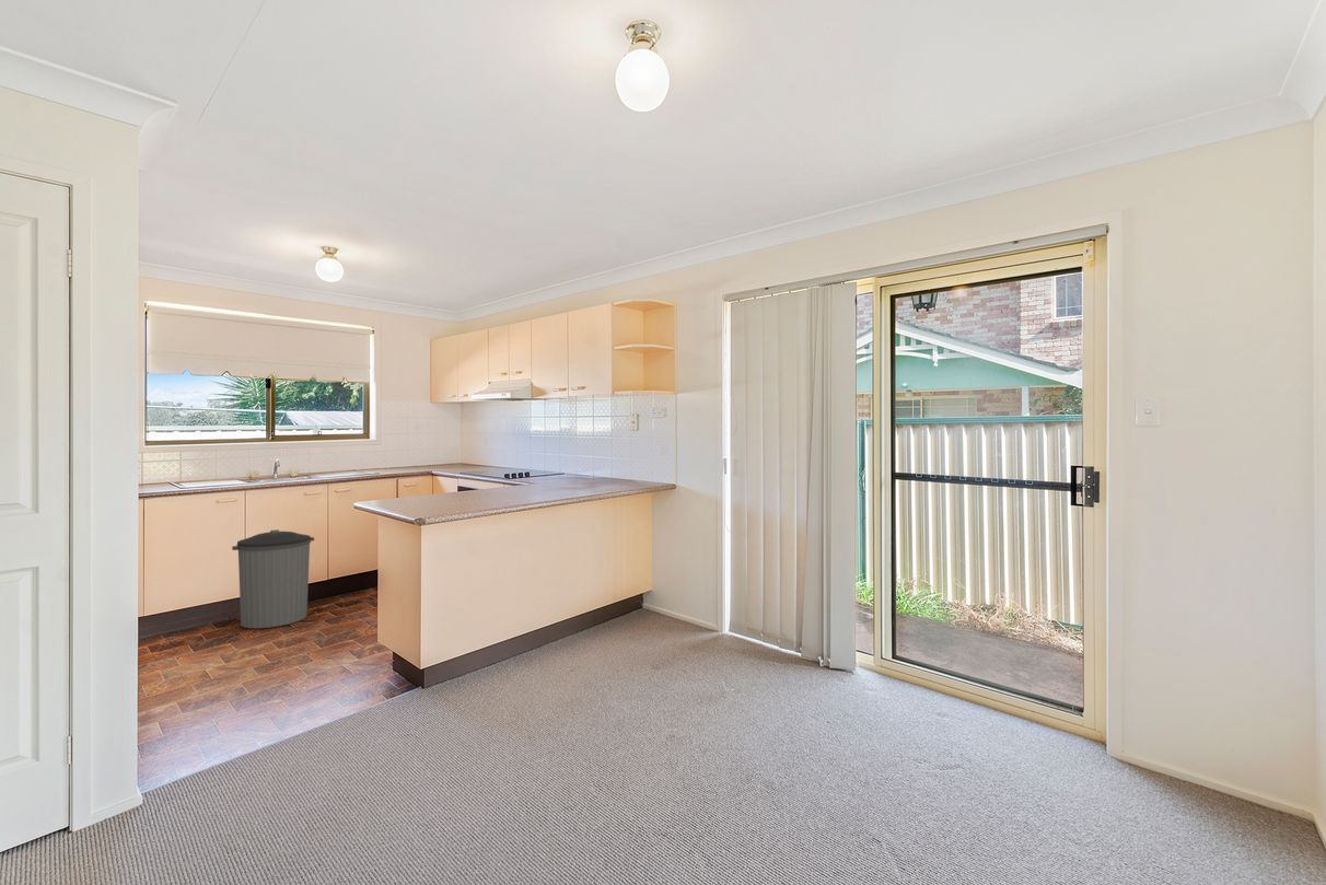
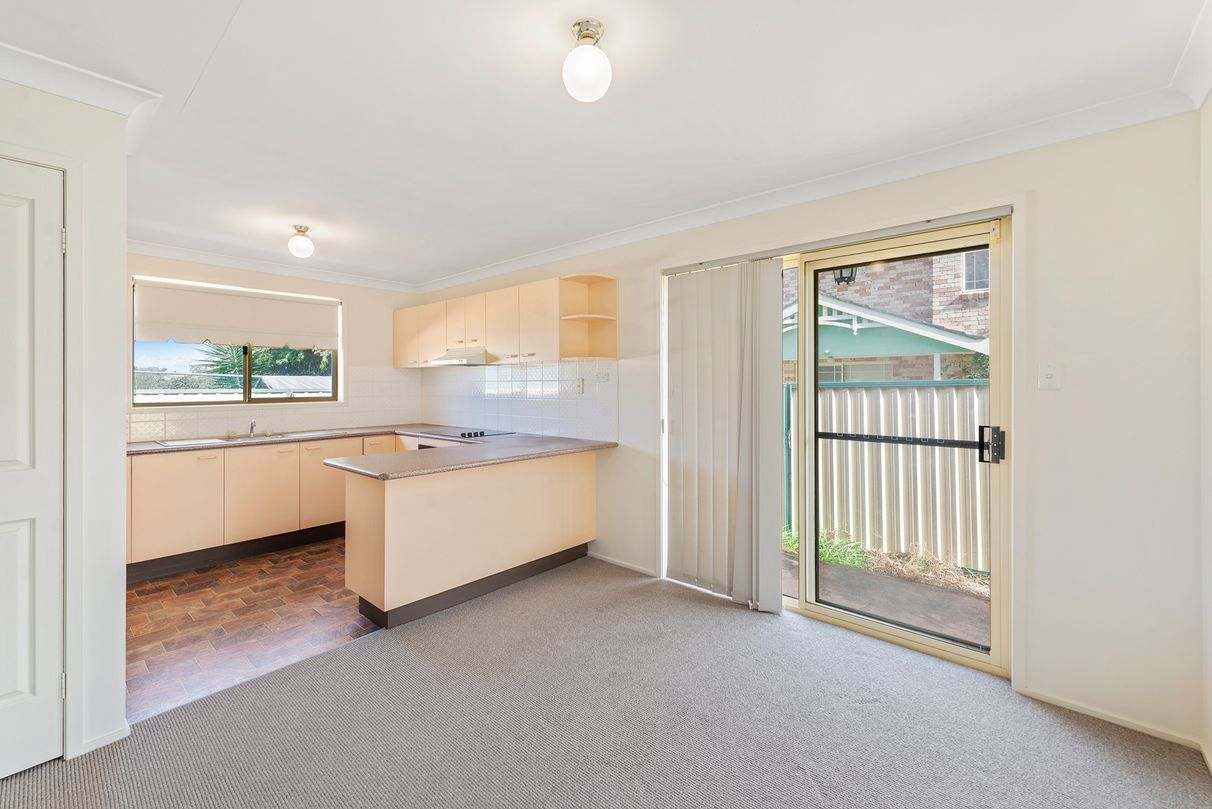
- trash can [231,528,315,629]
